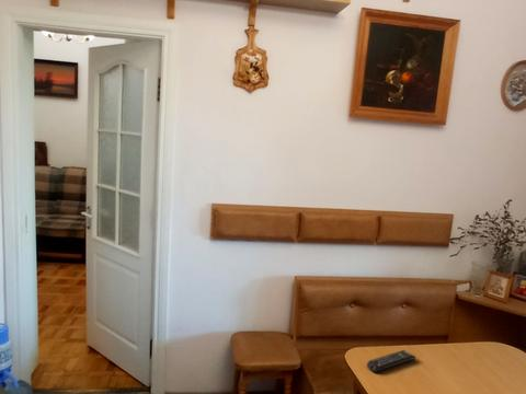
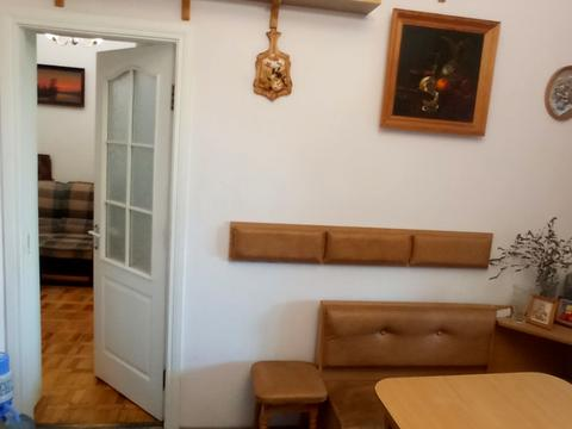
- remote control [366,349,418,373]
